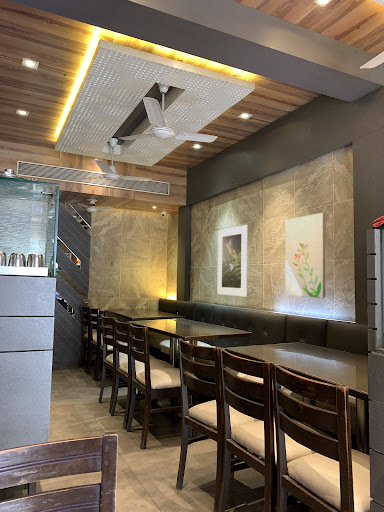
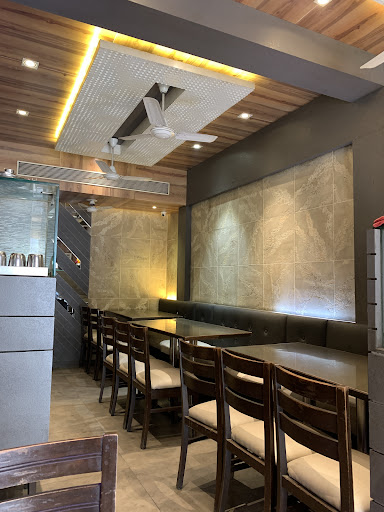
- wall art [284,212,326,299]
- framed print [217,224,248,297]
